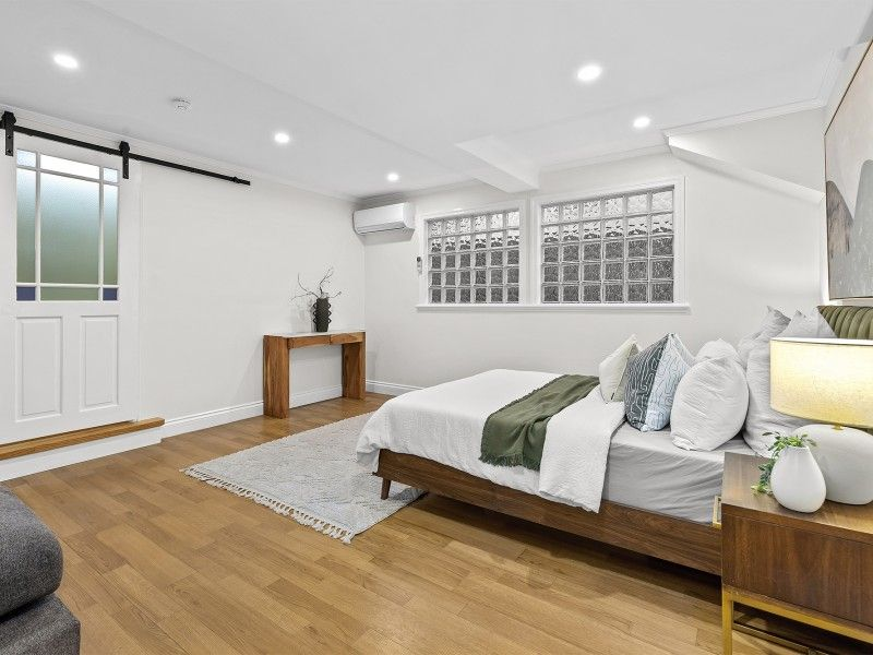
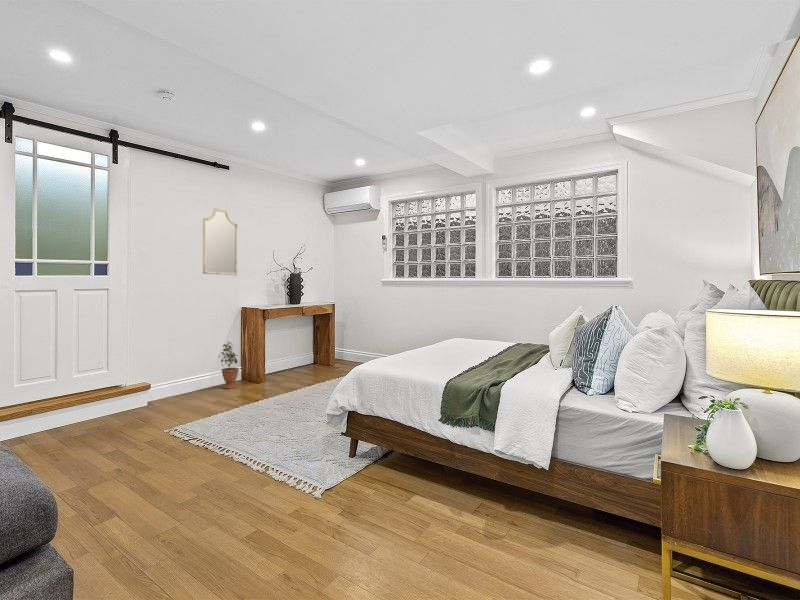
+ home mirror [202,207,239,276]
+ potted plant [218,341,240,390]
